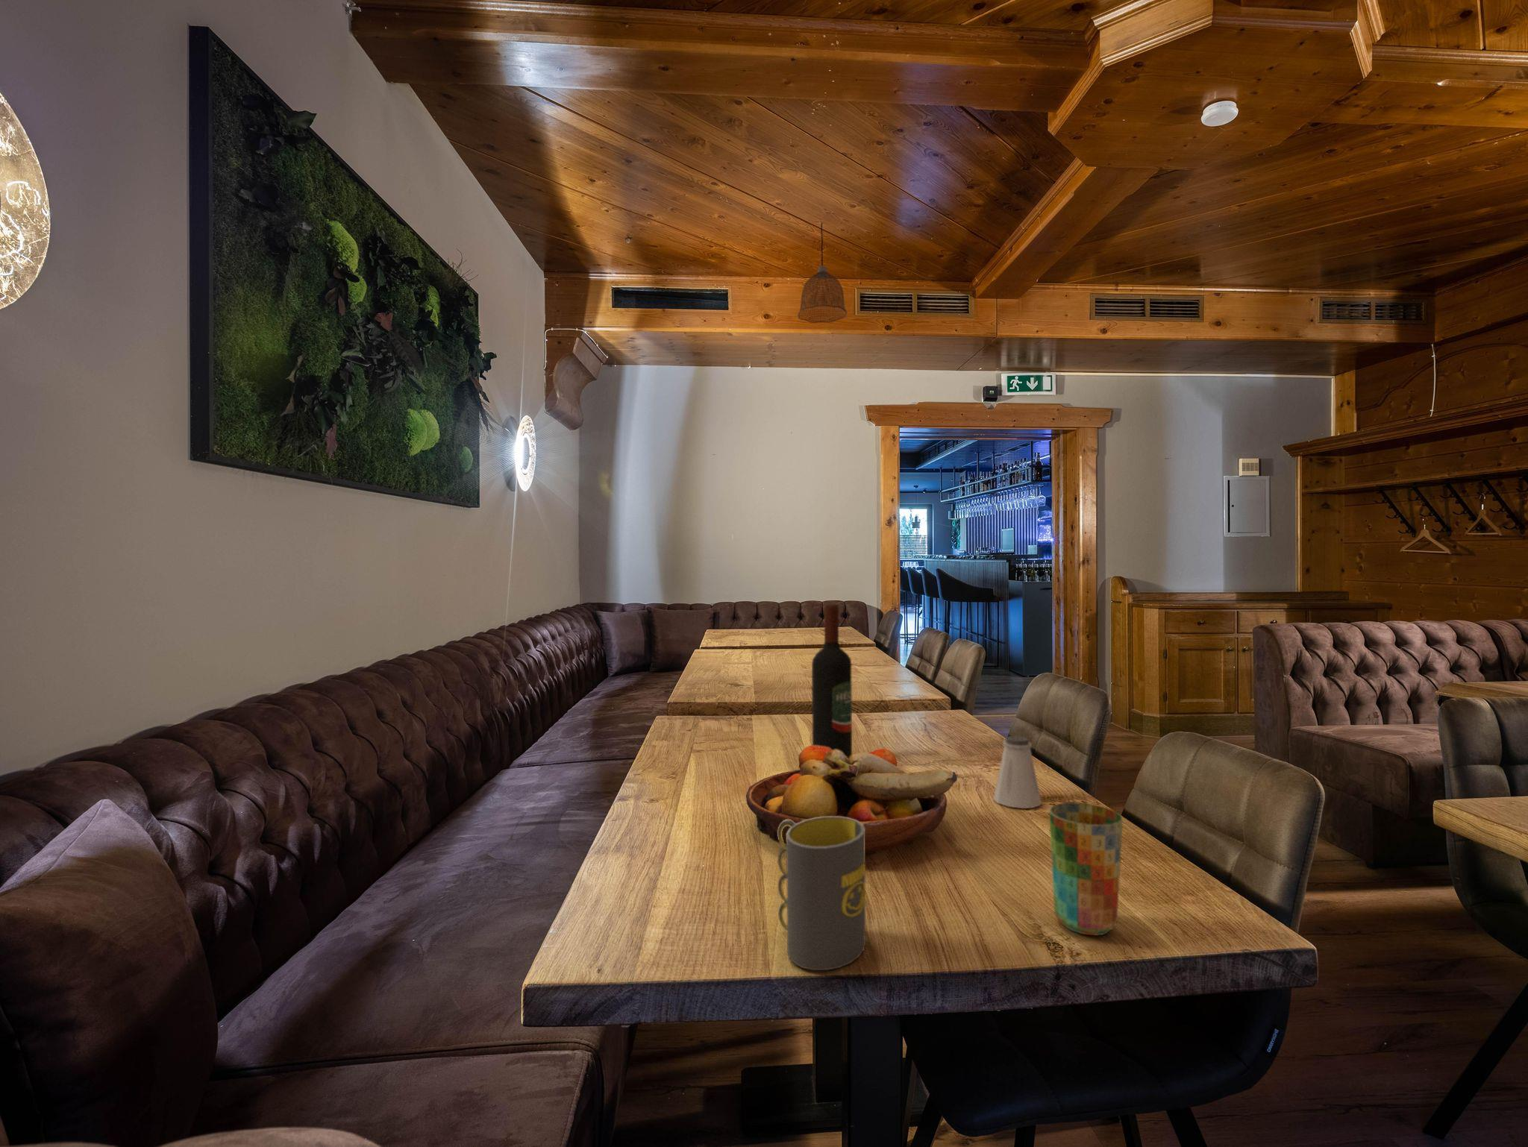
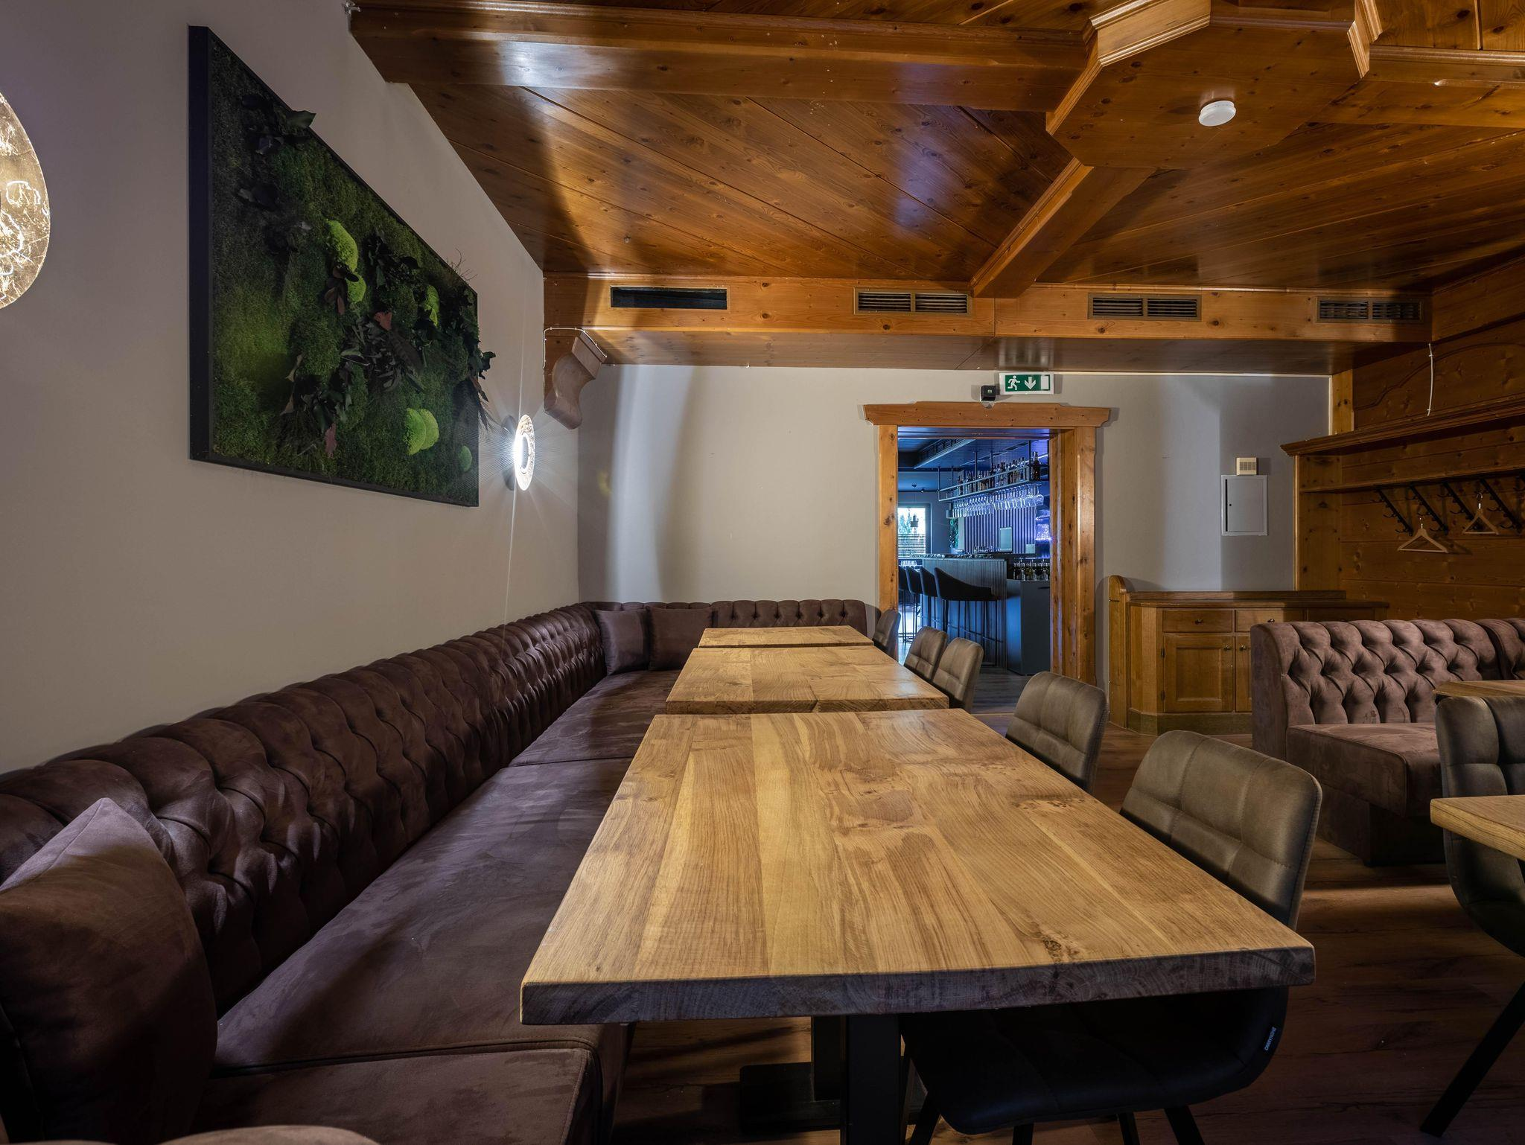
- pendant lamp [797,222,847,324]
- mug [777,817,866,971]
- cup [1048,801,1123,936]
- saltshaker [993,735,1042,810]
- wine bottle [811,604,853,759]
- fruit bowl [746,745,958,857]
